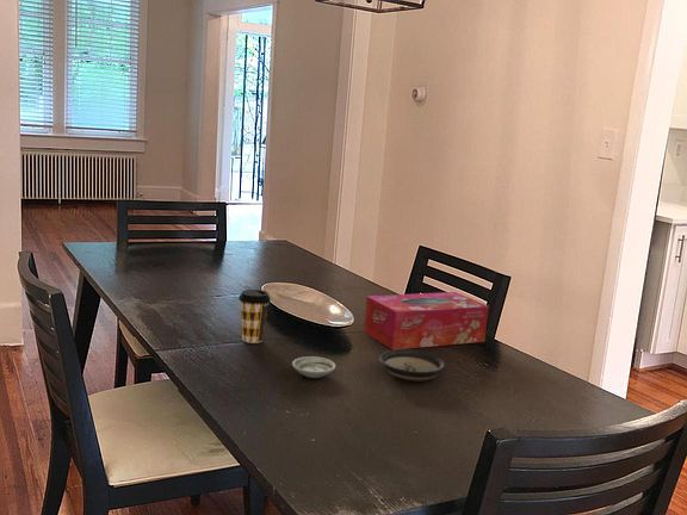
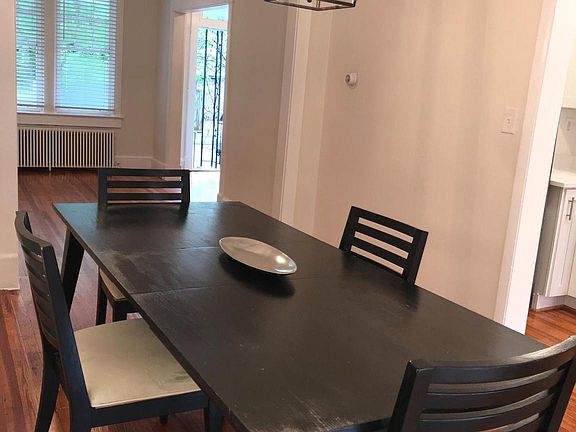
- saucer [378,348,446,383]
- coffee cup [237,288,272,345]
- saucer [291,355,336,379]
- tissue box [363,291,490,350]
